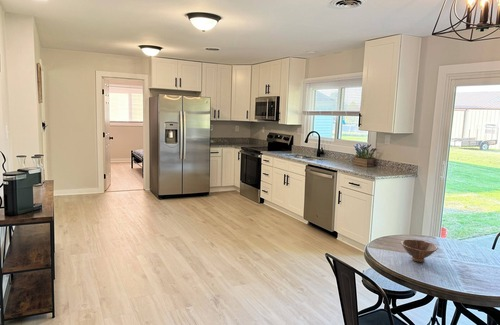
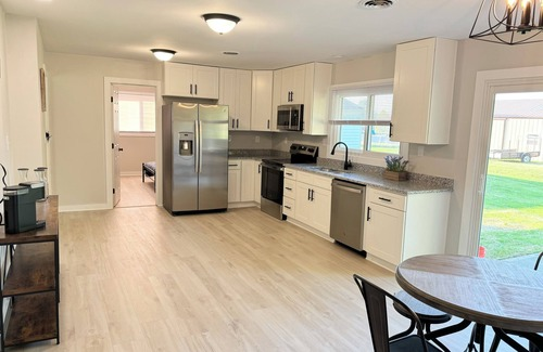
- bowl [400,239,438,263]
